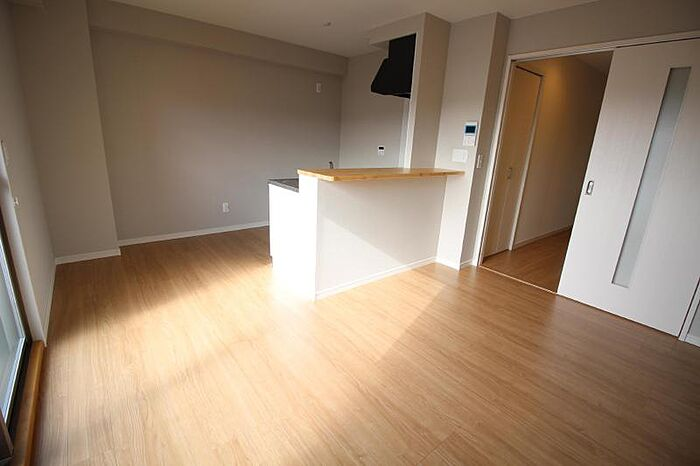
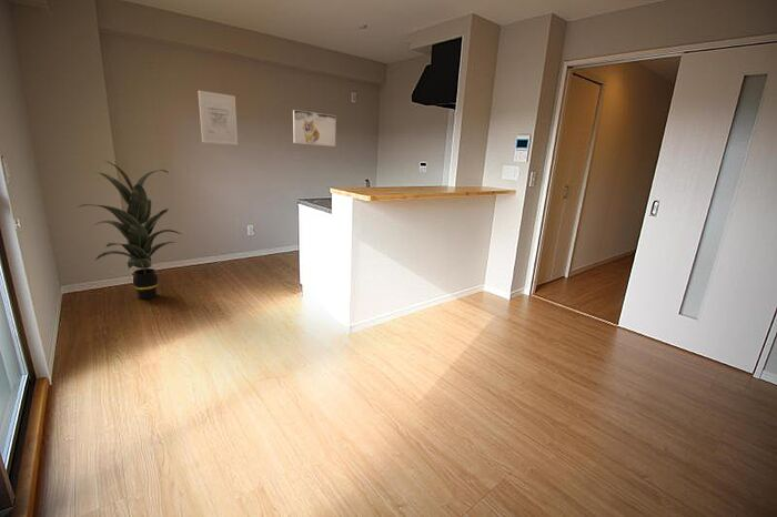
+ indoor plant [77,160,182,301]
+ wall art [198,90,239,145]
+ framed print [292,109,336,148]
